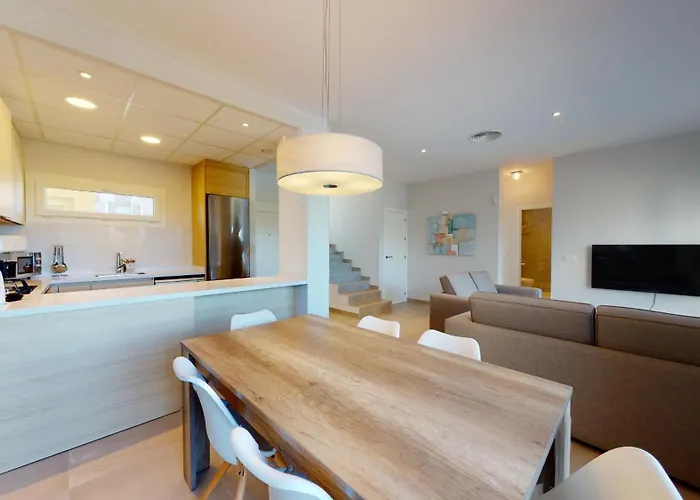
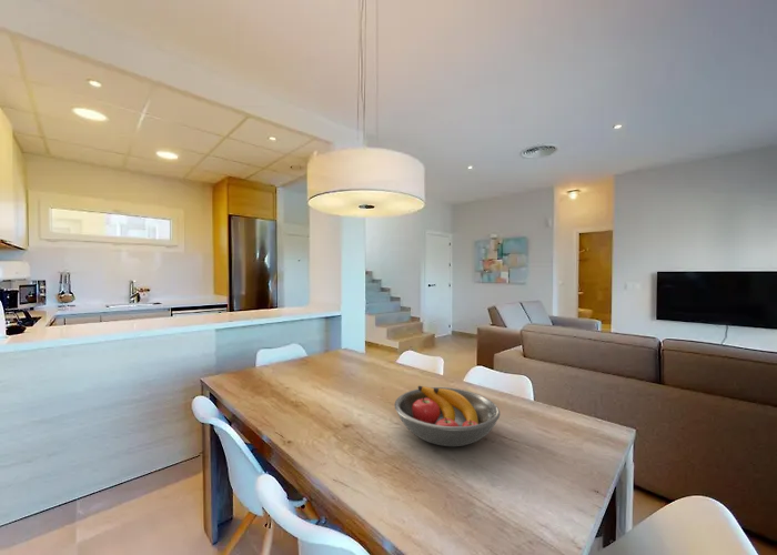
+ fruit bowl [393,385,502,447]
